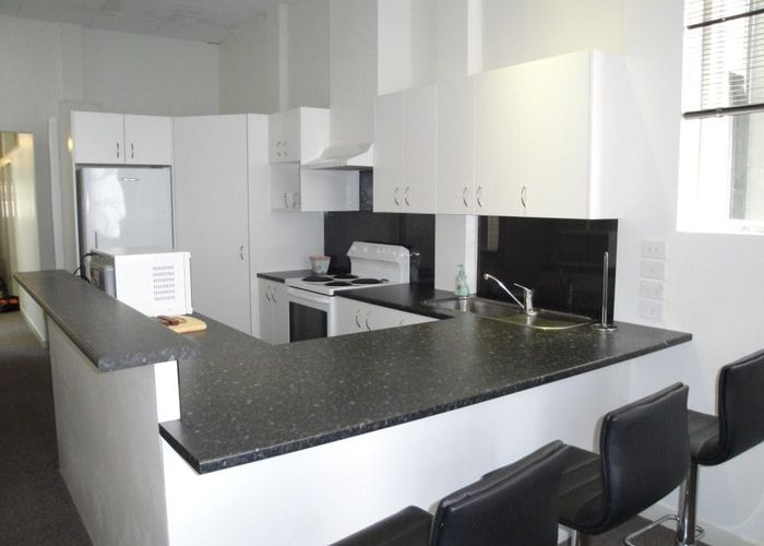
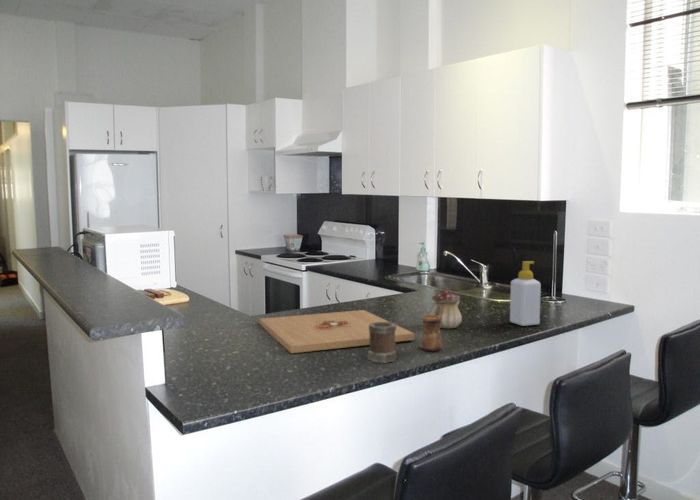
+ cup [419,314,444,352]
+ soap bottle [509,260,542,327]
+ teapot [429,286,463,329]
+ mug [366,321,398,364]
+ platter [258,309,416,354]
